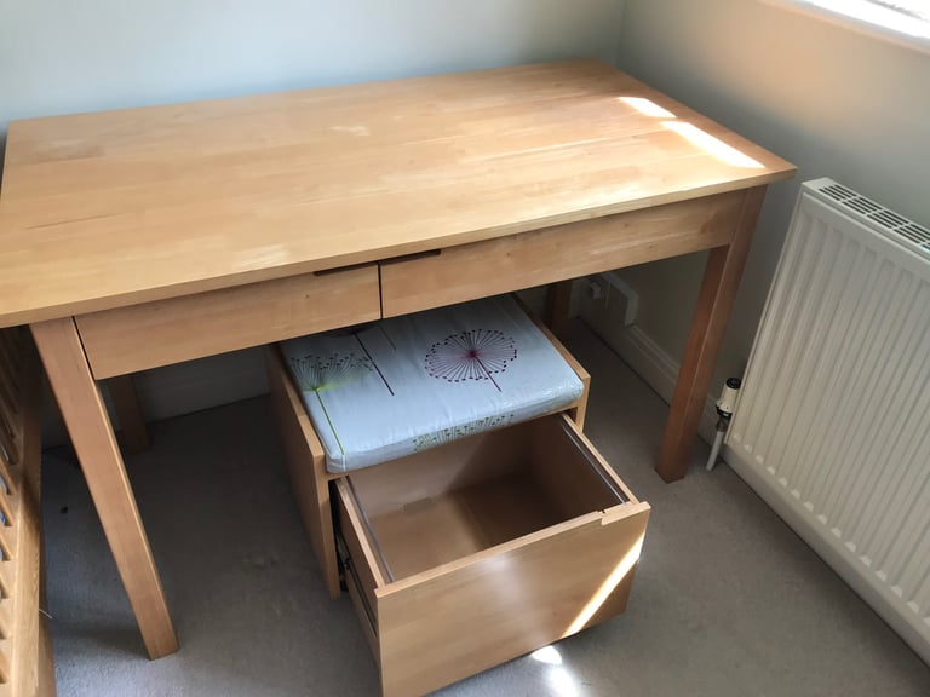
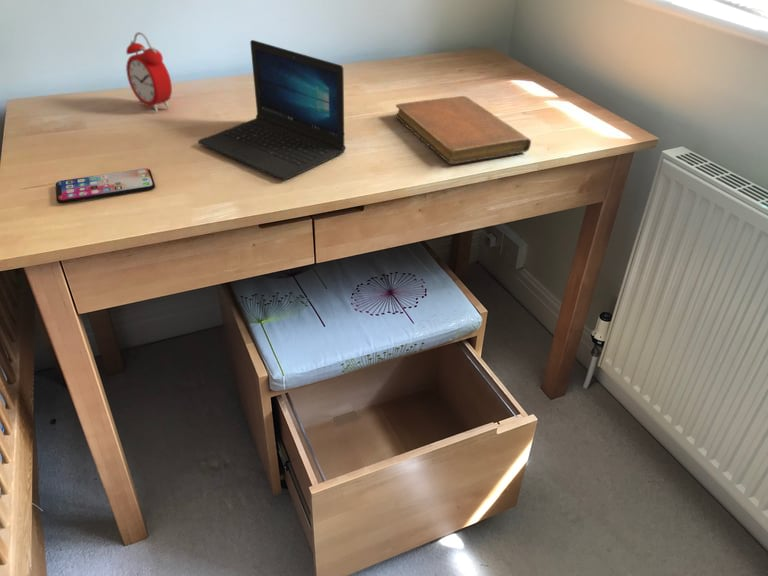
+ alarm clock [125,31,173,113]
+ notebook [395,95,532,165]
+ smartphone [55,168,156,204]
+ laptop [197,39,347,181]
